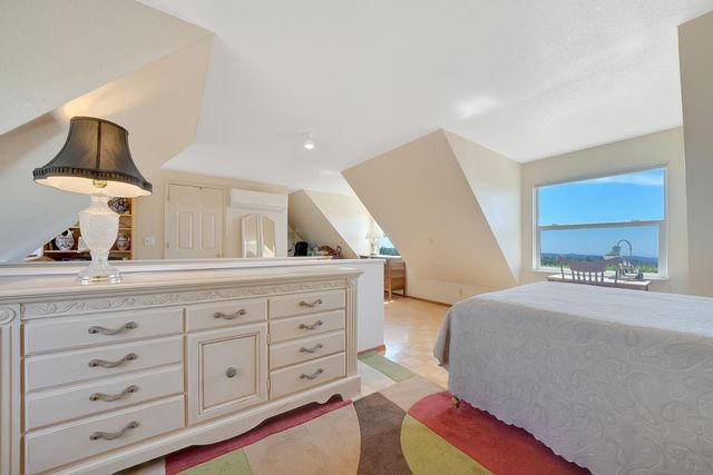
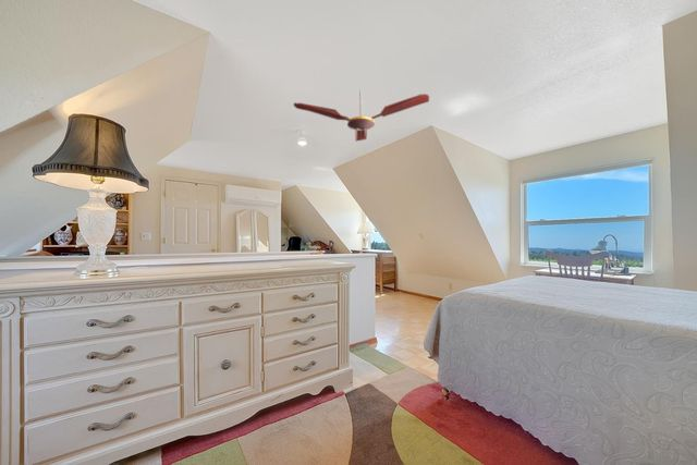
+ ceiling fan [293,89,430,143]
